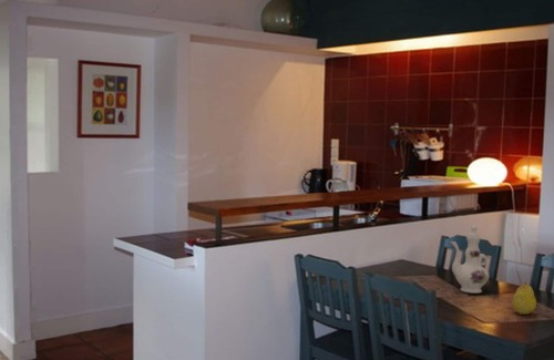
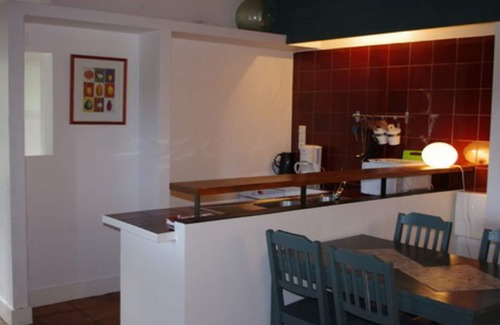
- fruit [511,280,537,316]
- chinaware [449,224,490,294]
